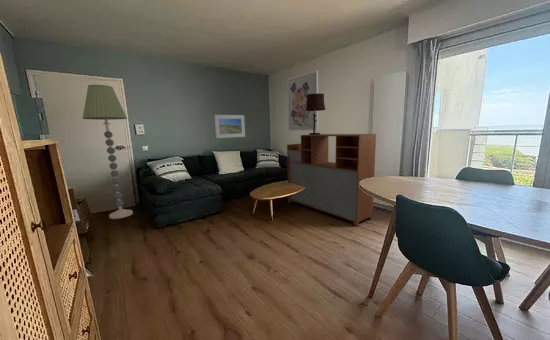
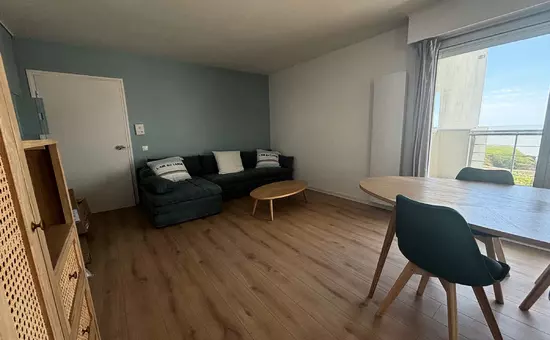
- table lamp [305,93,326,135]
- wall art [286,69,319,132]
- storage cabinet [286,133,377,227]
- floor lamp [81,84,134,220]
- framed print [213,114,246,139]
